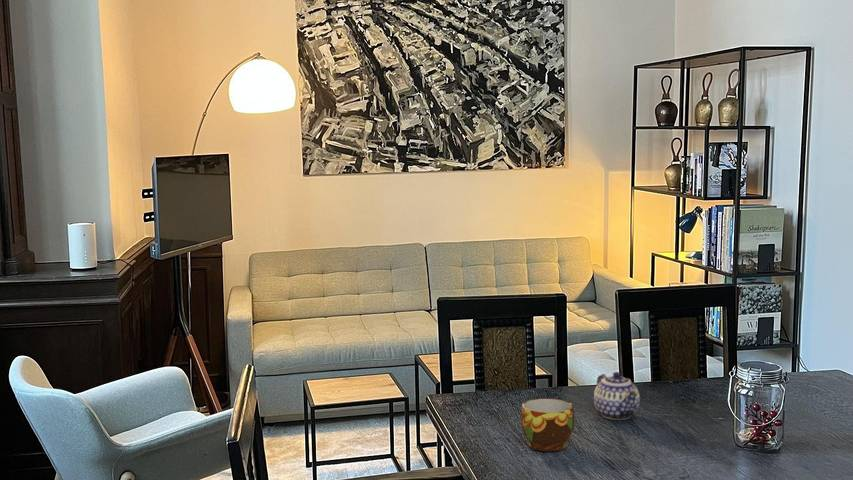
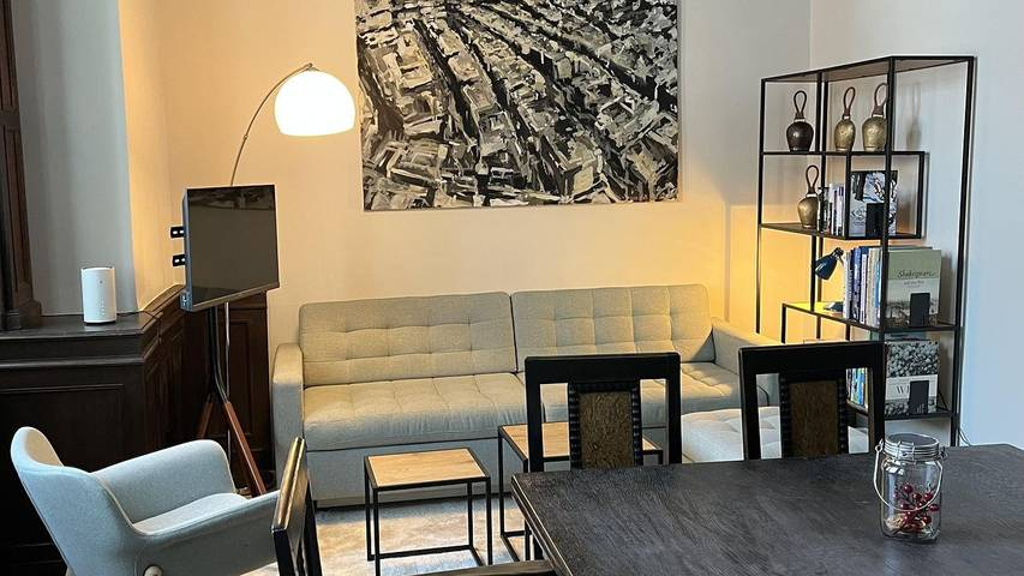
- teapot [593,371,641,421]
- cup [520,397,575,452]
